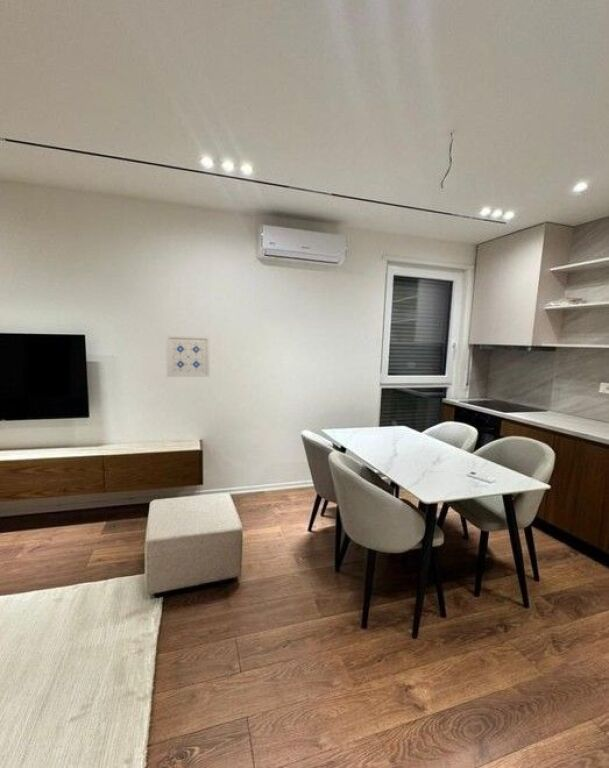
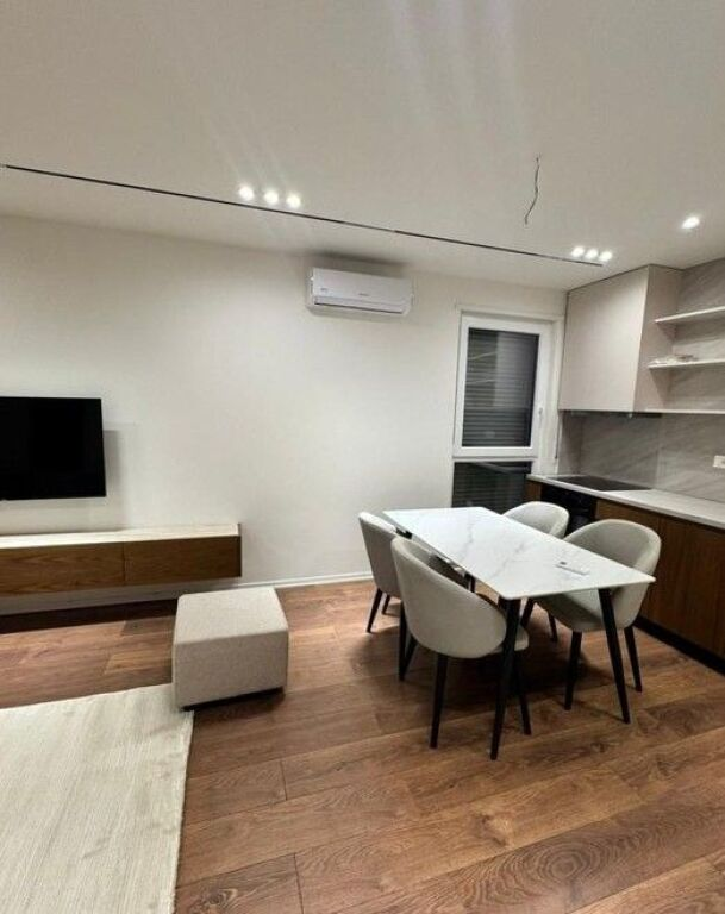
- wall art [165,334,211,378]
